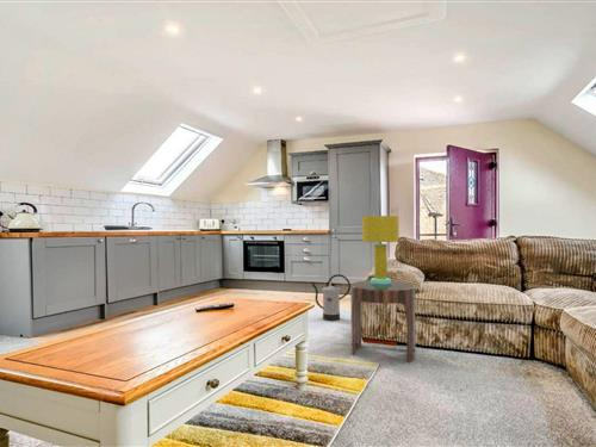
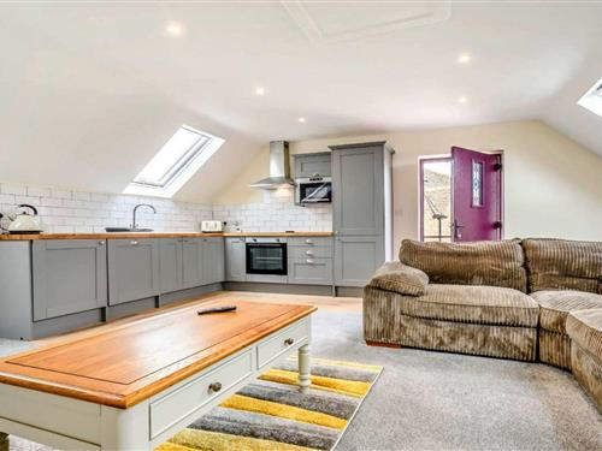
- watering can [310,273,352,322]
- side table [349,279,416,364]
- table lamp [361,215,401,285]
